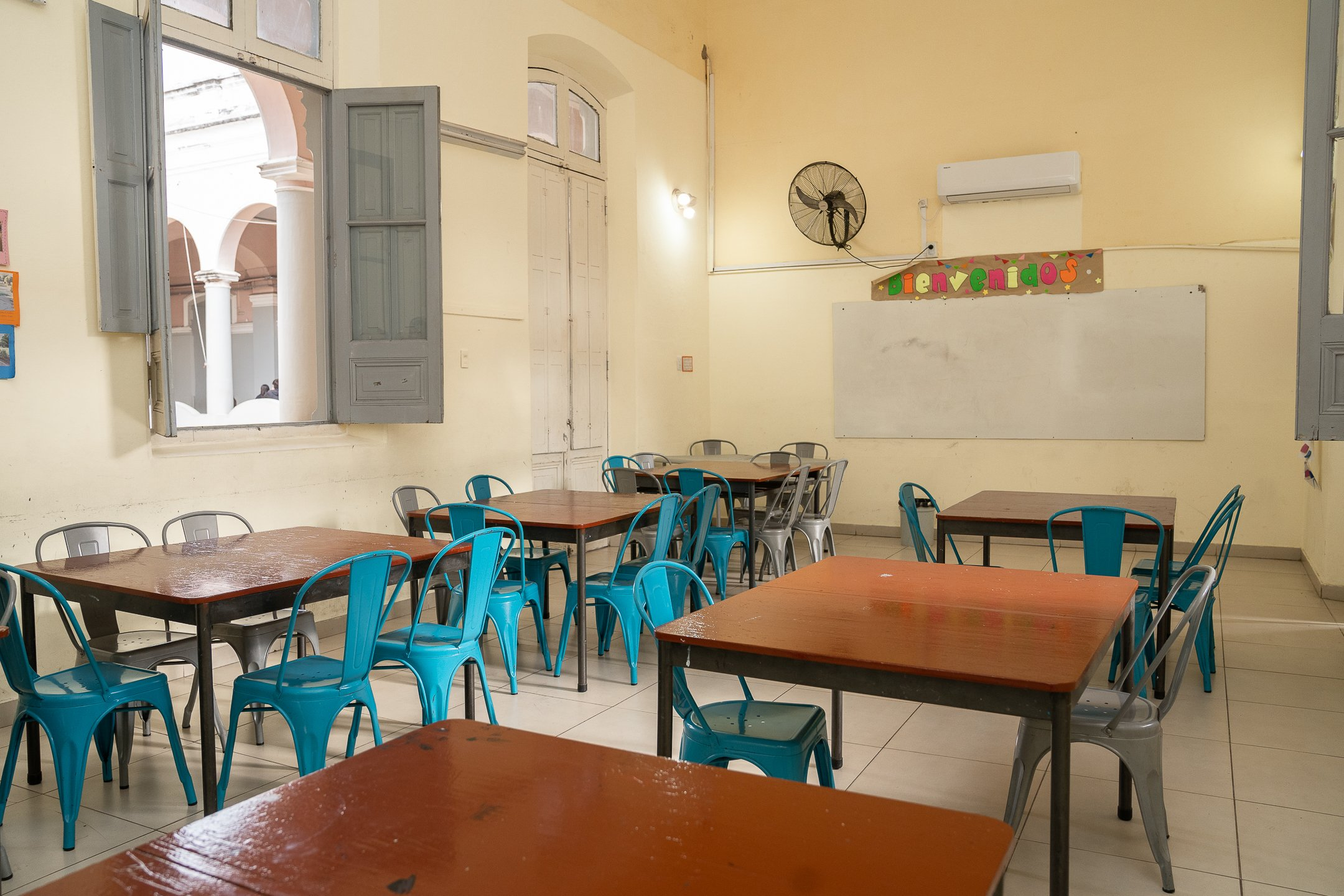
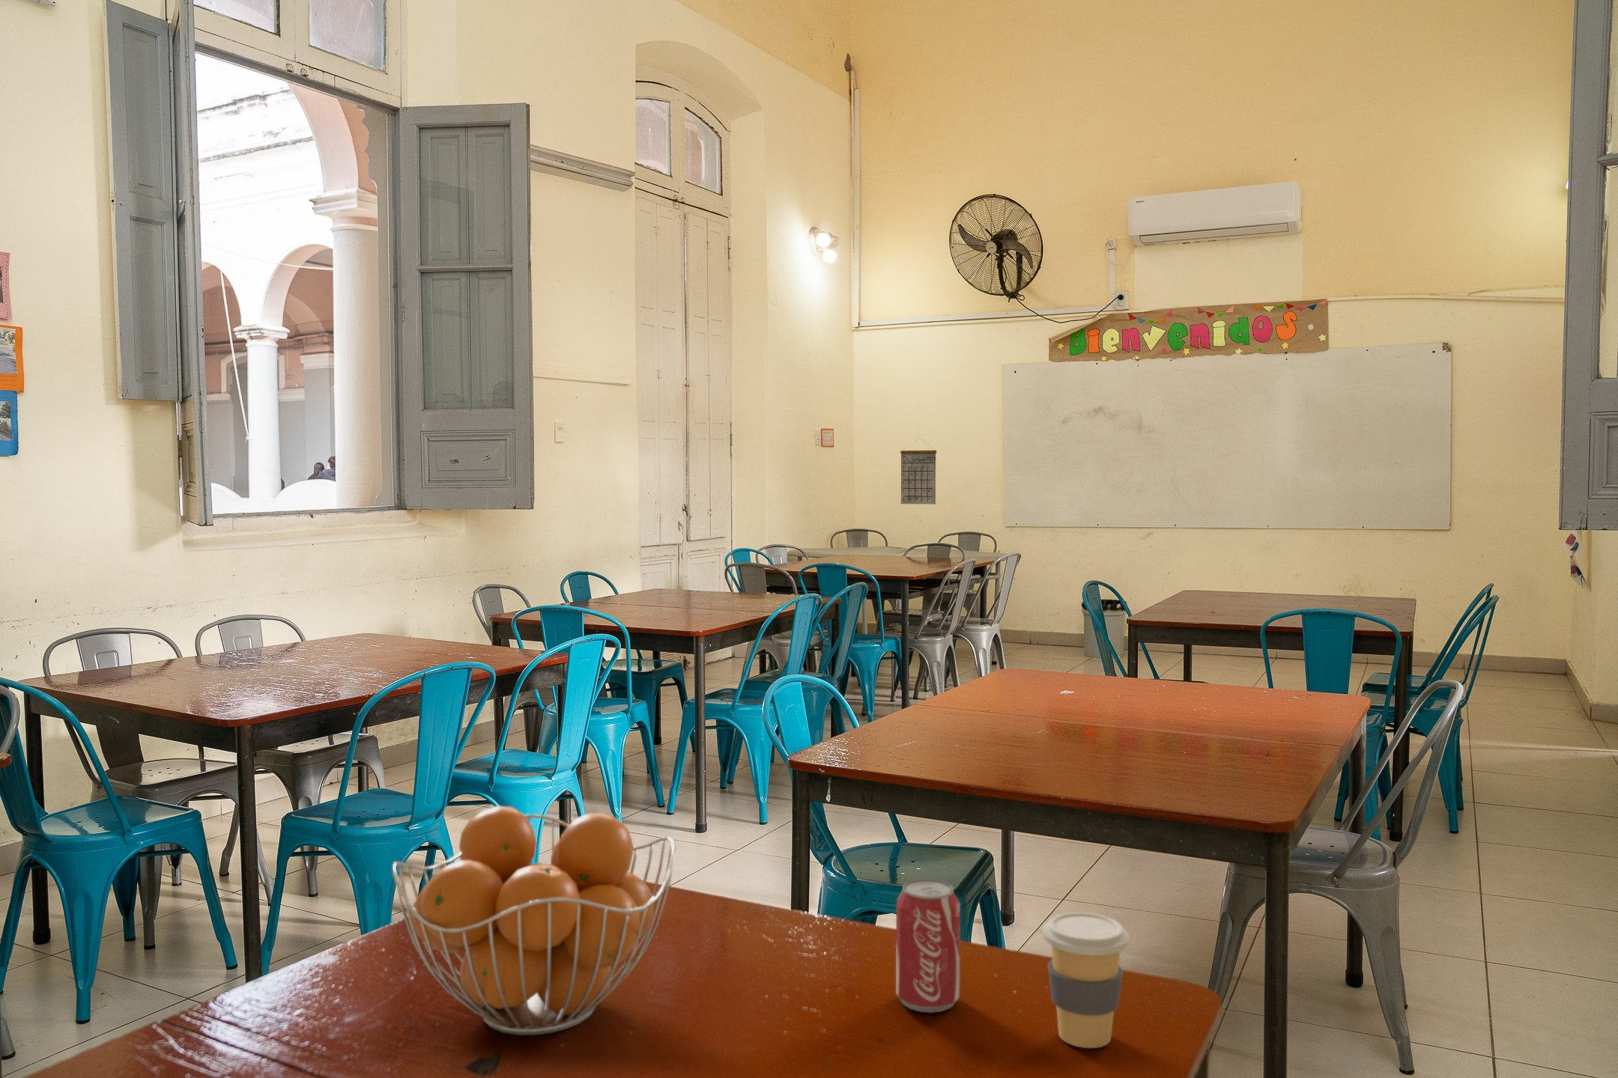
+ fruit basket [391,805,677,1036]
+ beverage can [896,878,961,1013]
+ calendar [899,437,937,505]
+ coffee cup [1043,912,1130,1049]
